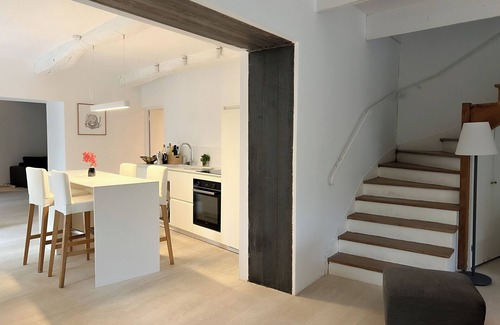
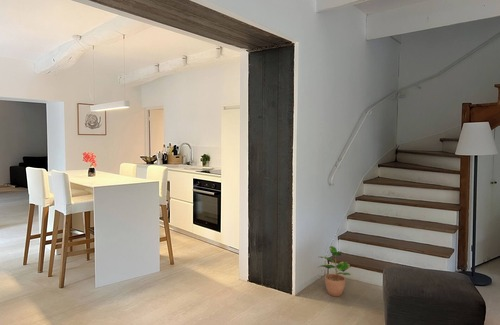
+ potted plant [318,245,352,297]
